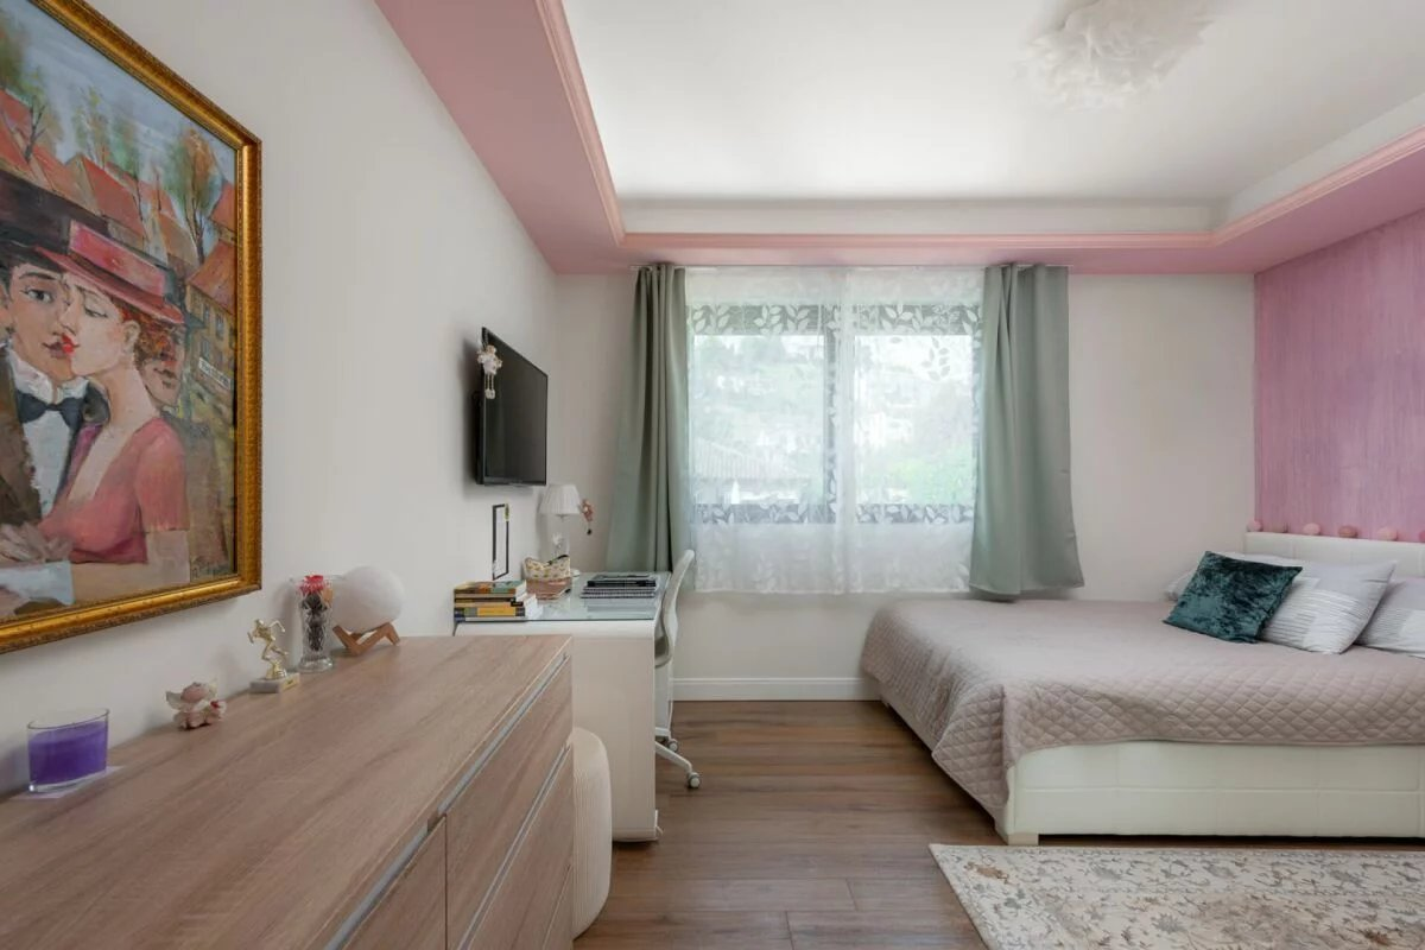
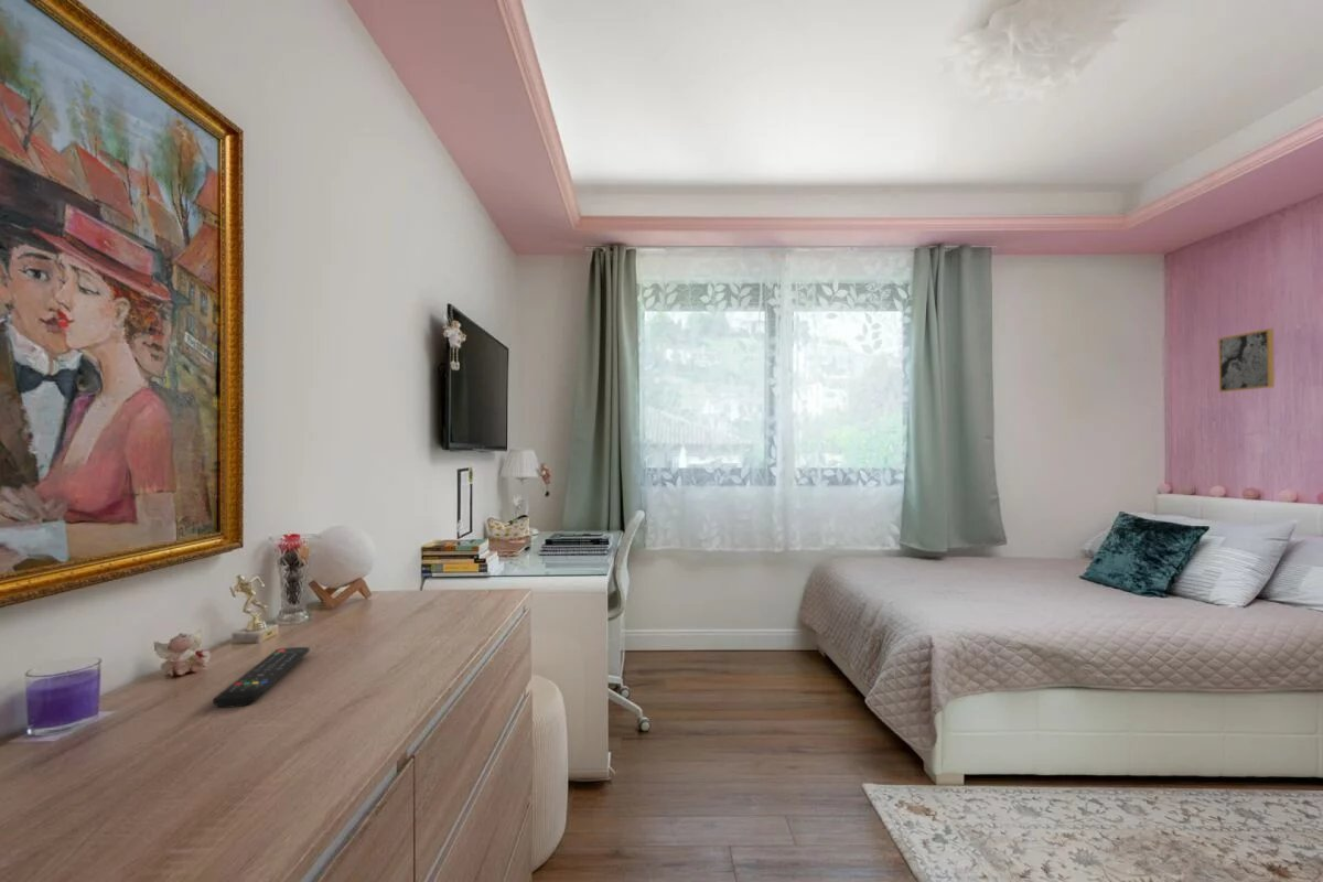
+ wall art [1217,327,1276,394]
+ remote control [212,646,310,709]
